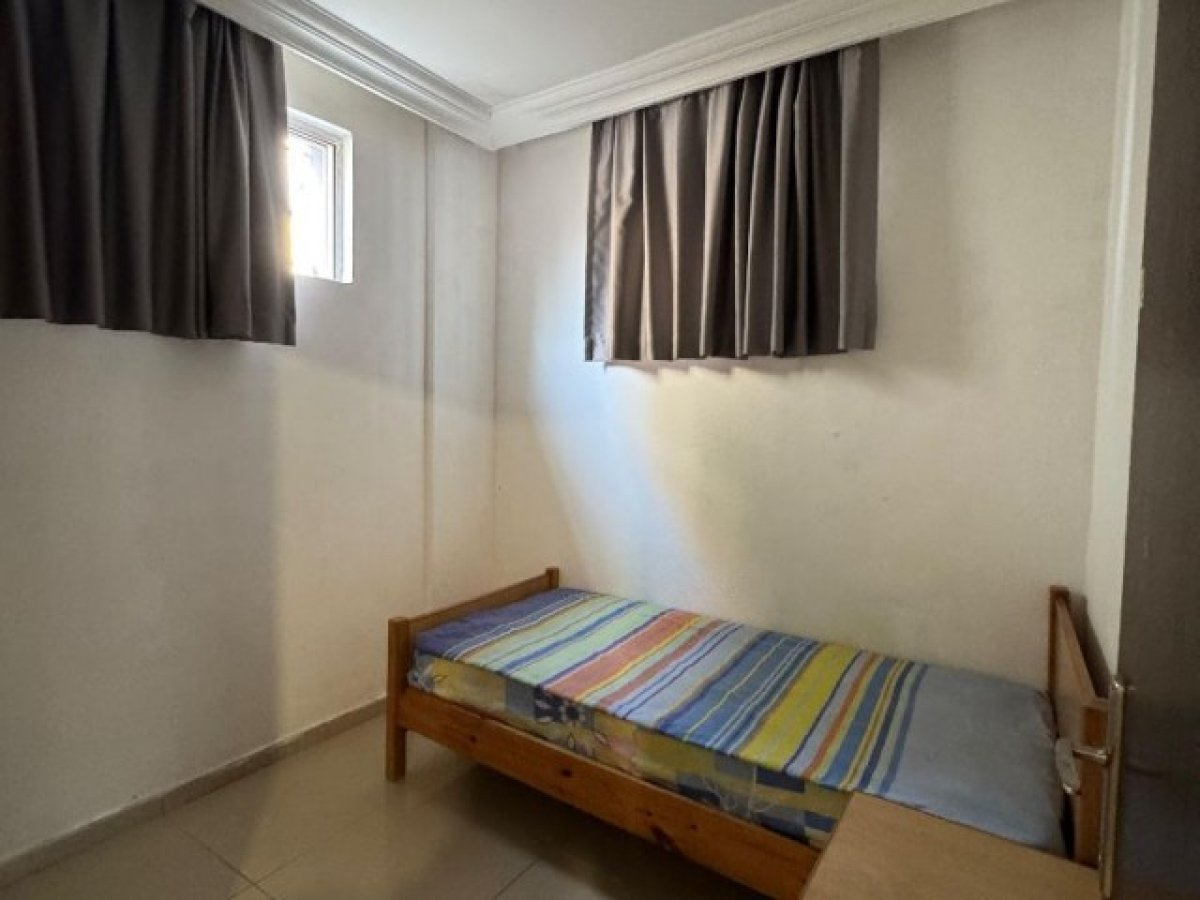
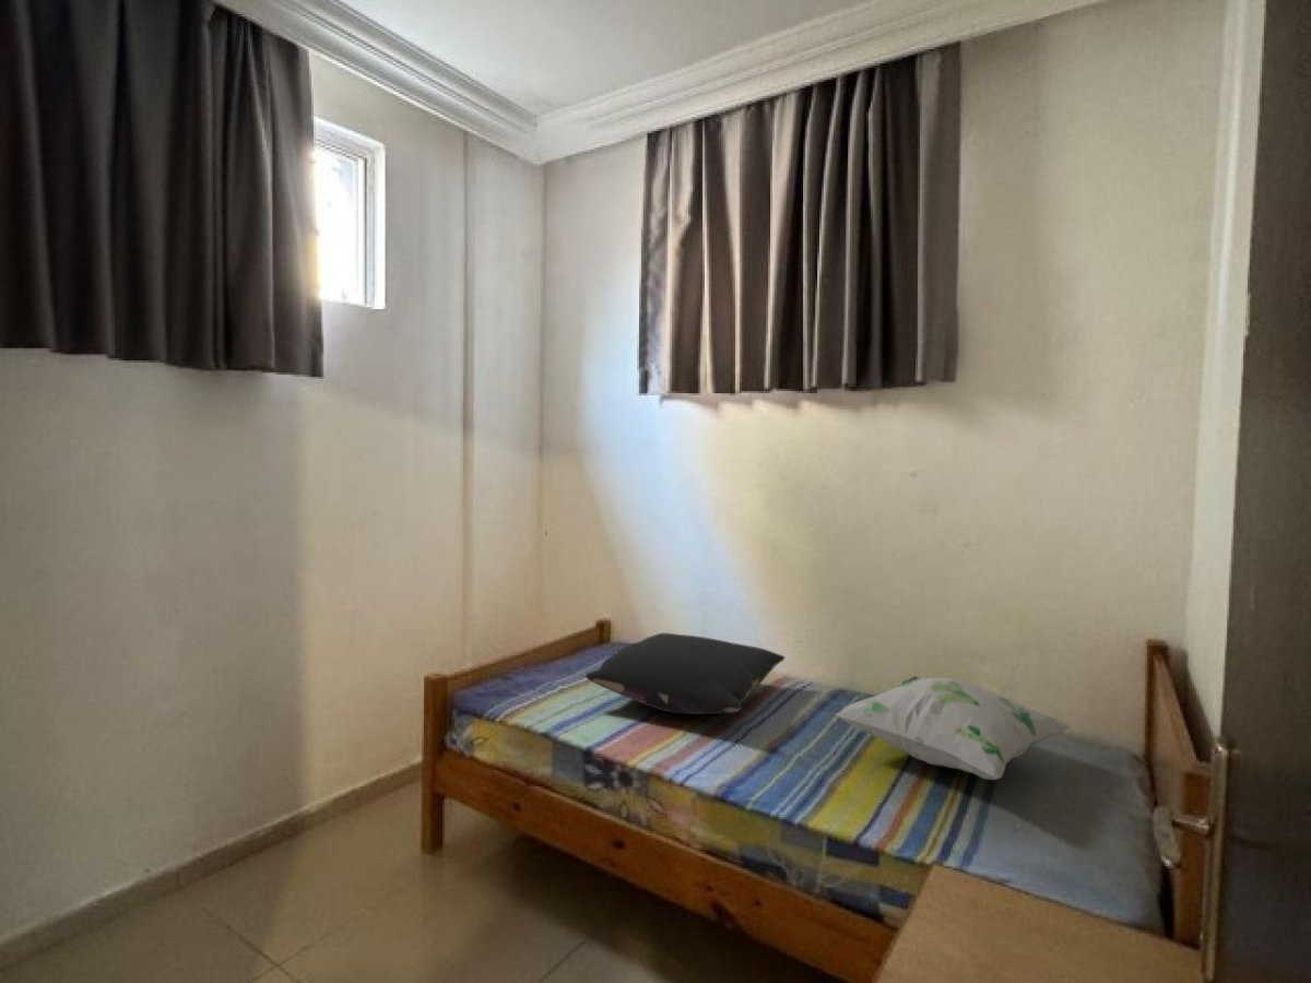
+ pillow [584,632,786,715]
+ decorative pillow [834,675,1074,781]
